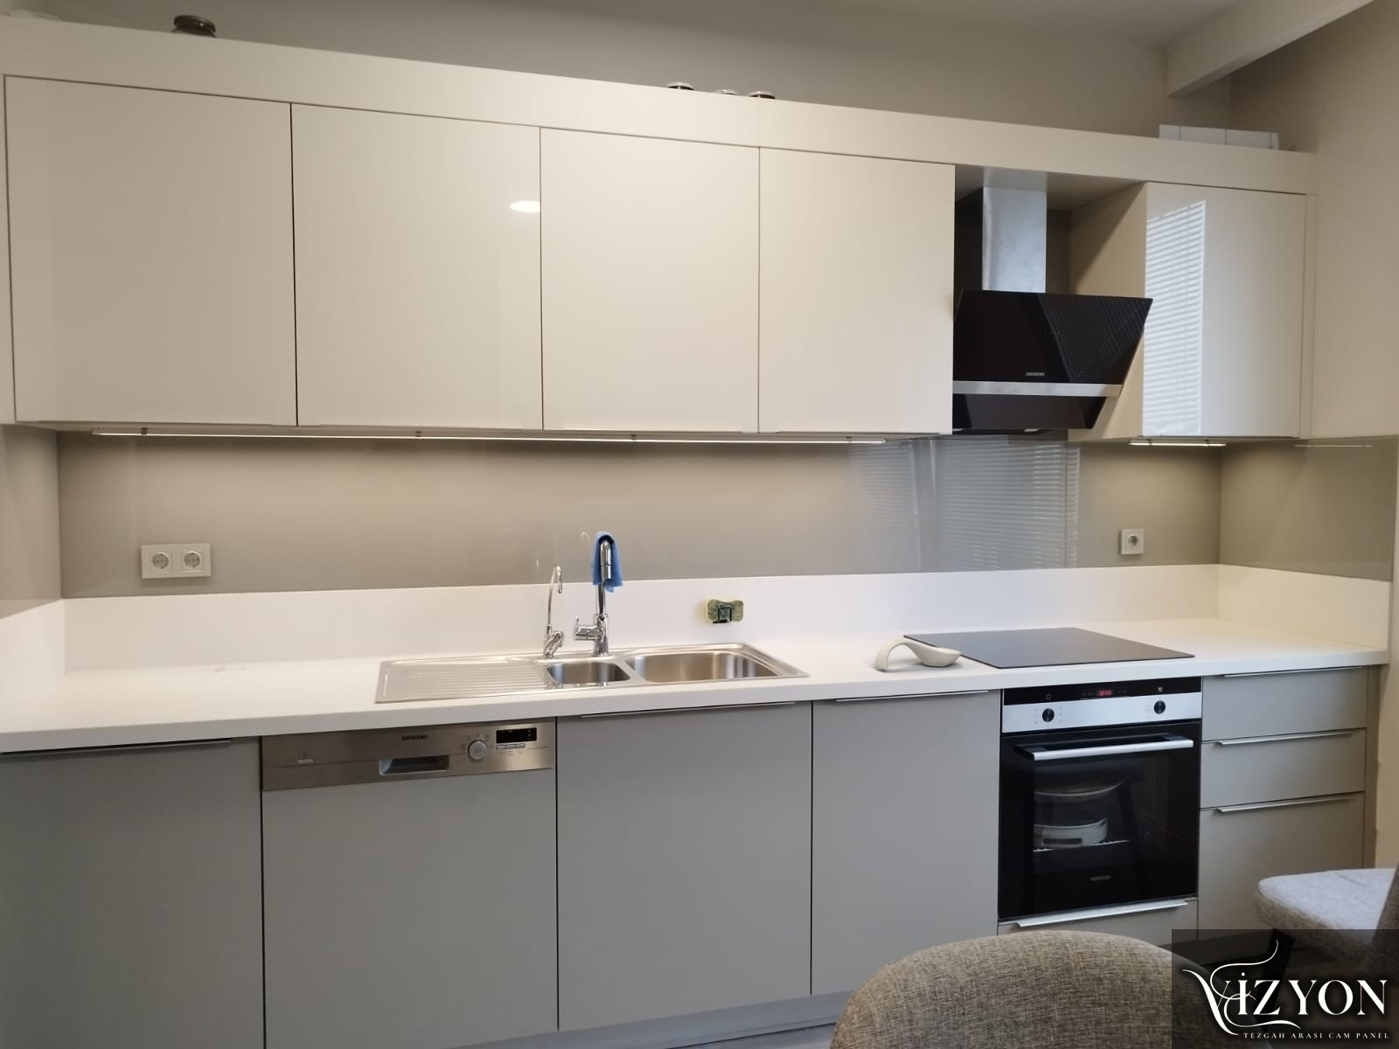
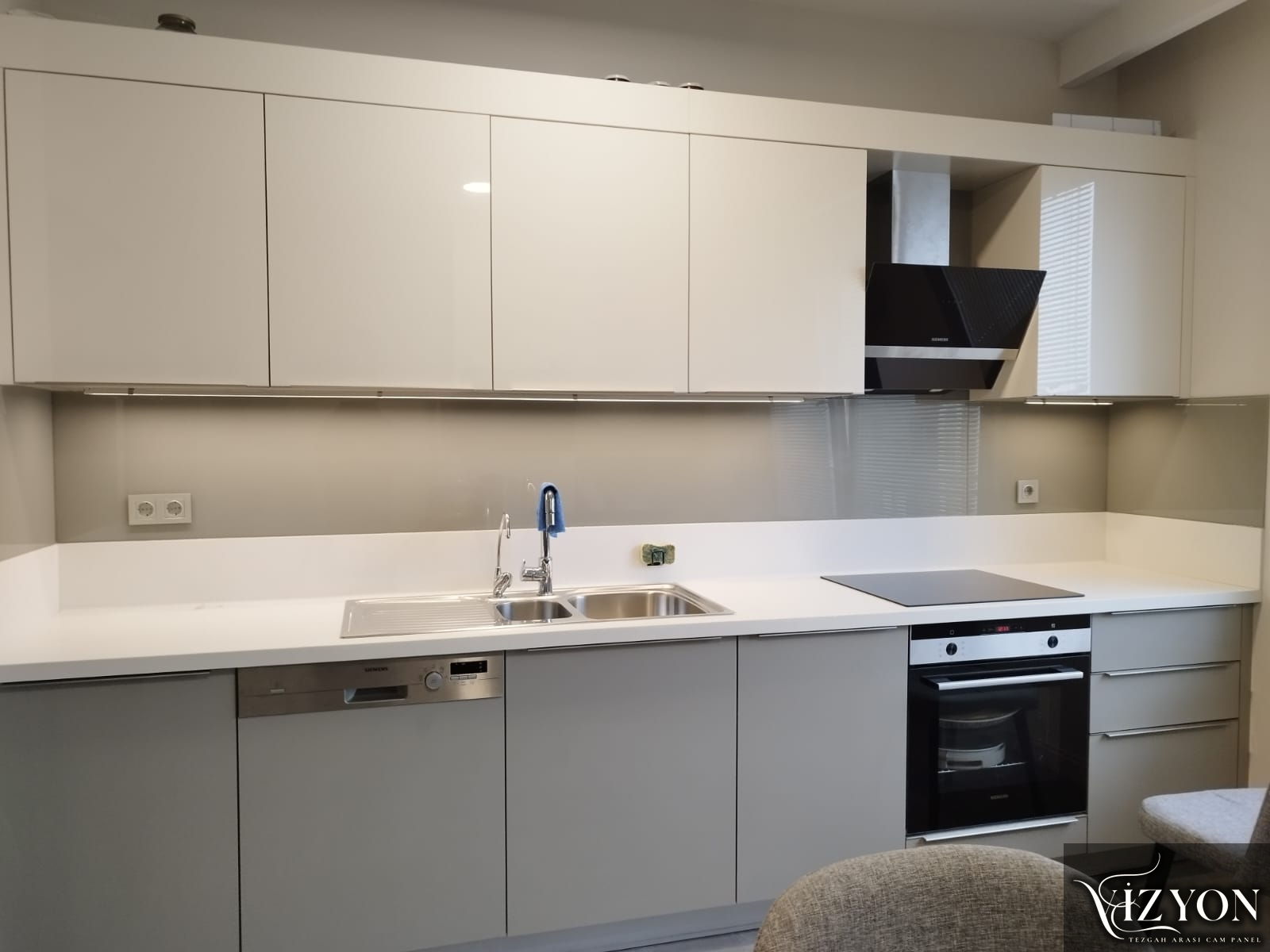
- spoon rest [874,638,962,670]
